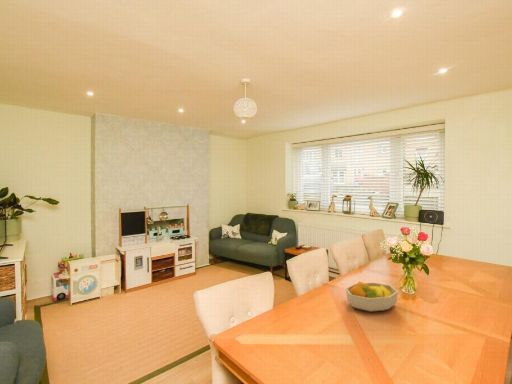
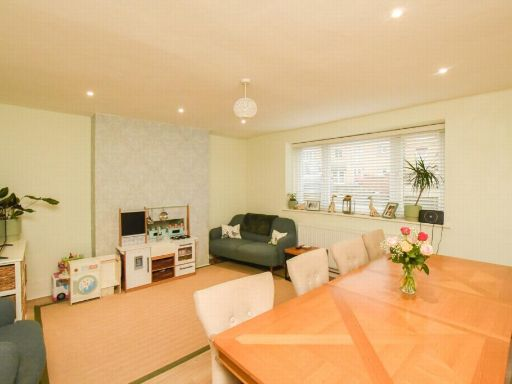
- fruit bowl [345,280,399,313]
